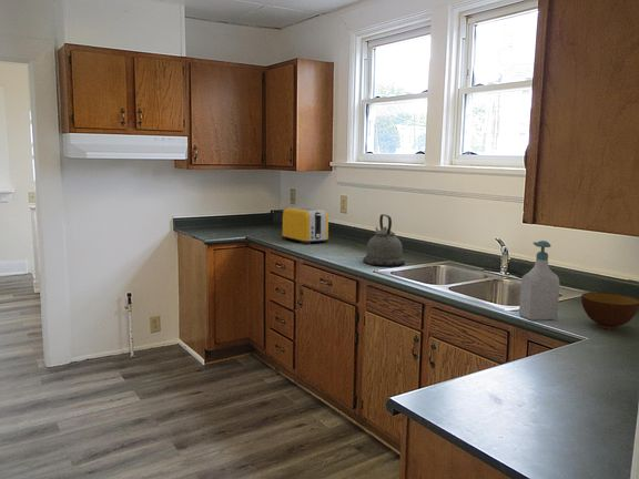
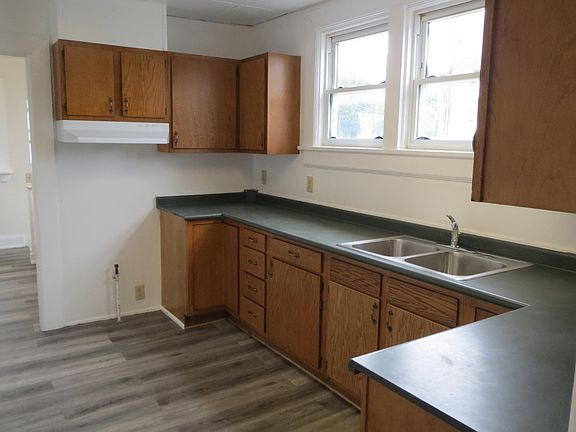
- kettle [362,213,406,267]
- bowl [580,292,639,330]
- soap bottle [518,240,561,322]
- toaster [282,206,329,245]
